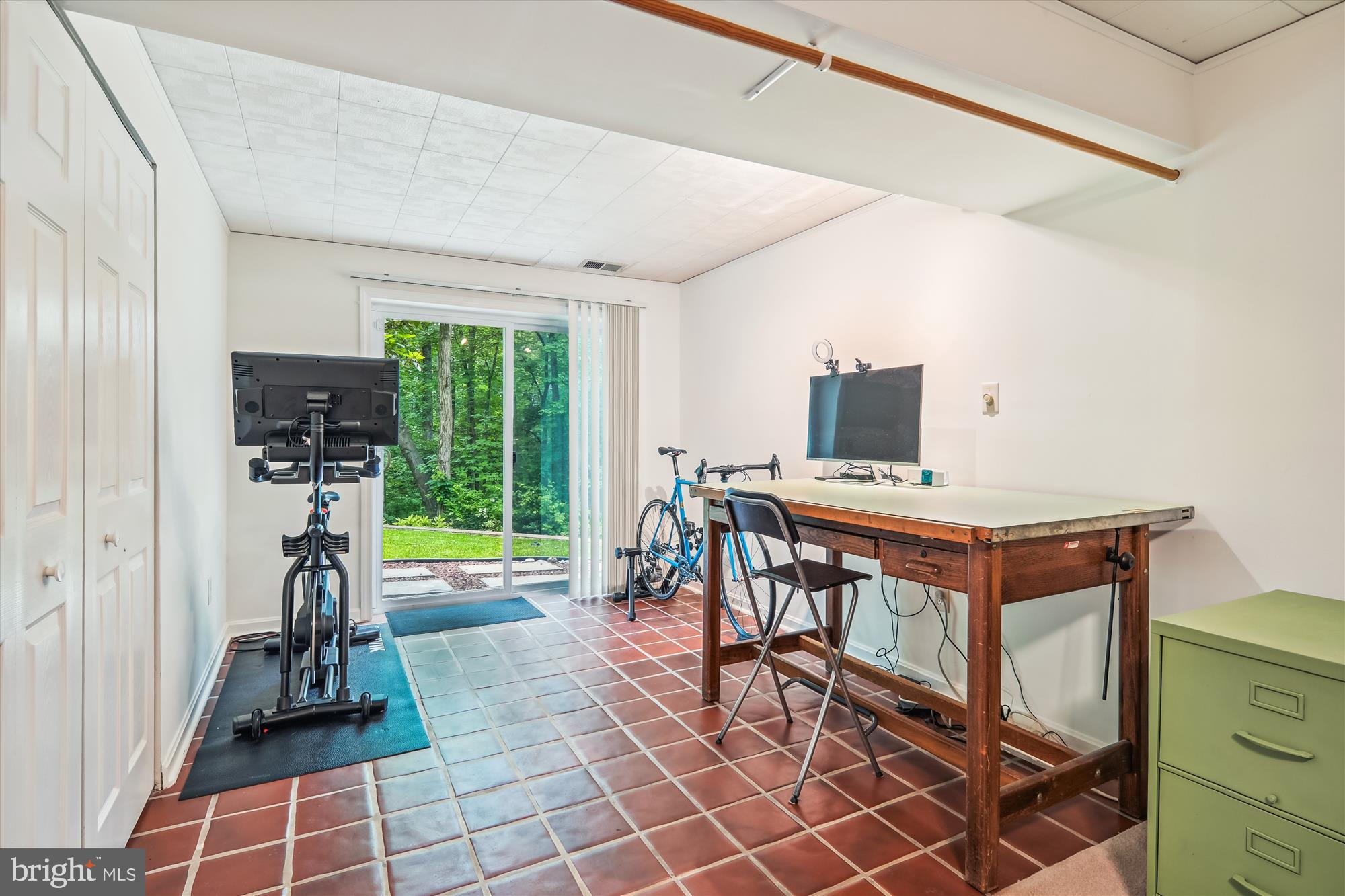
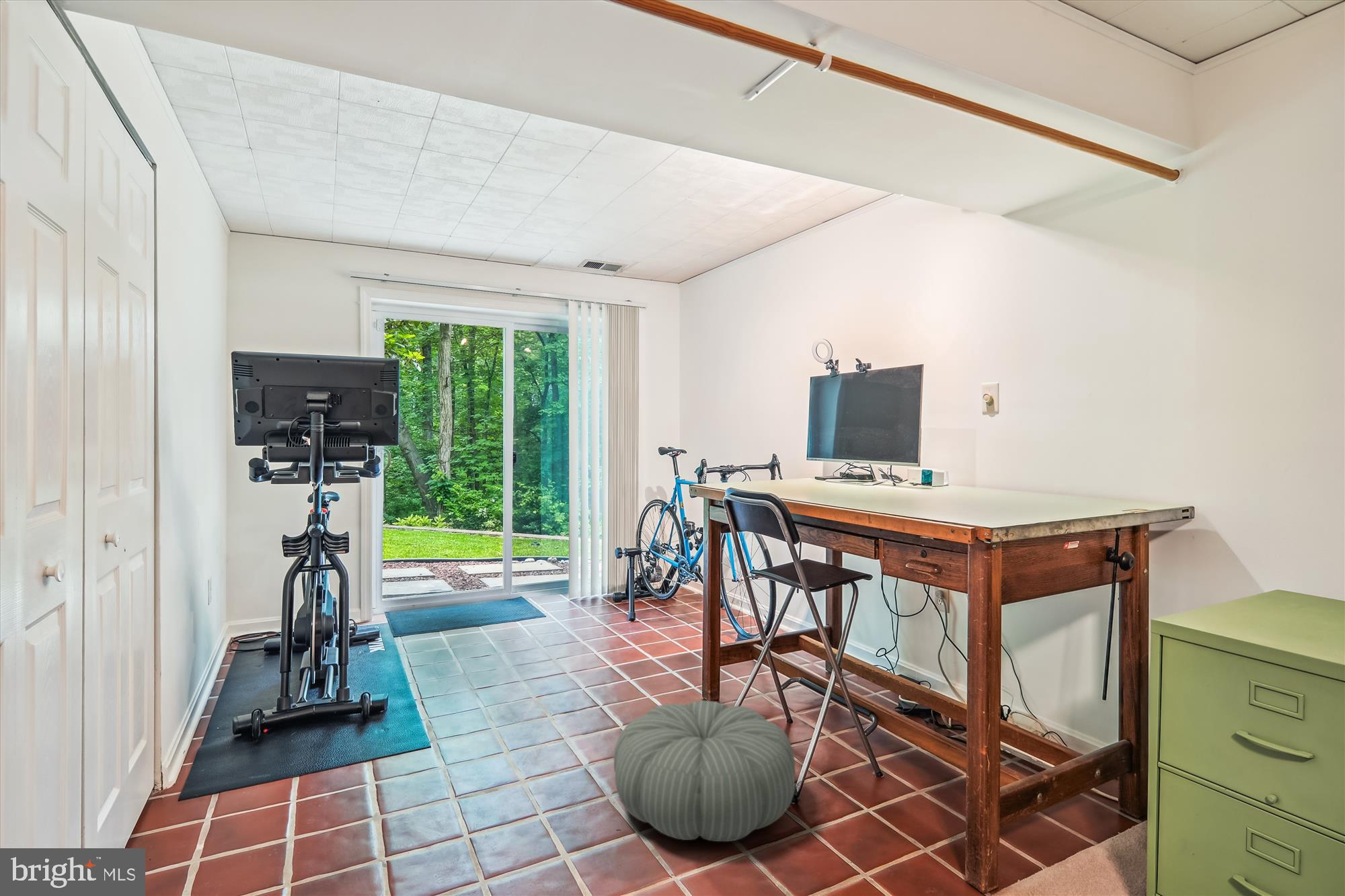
+ pouf [613,700,796,842]
